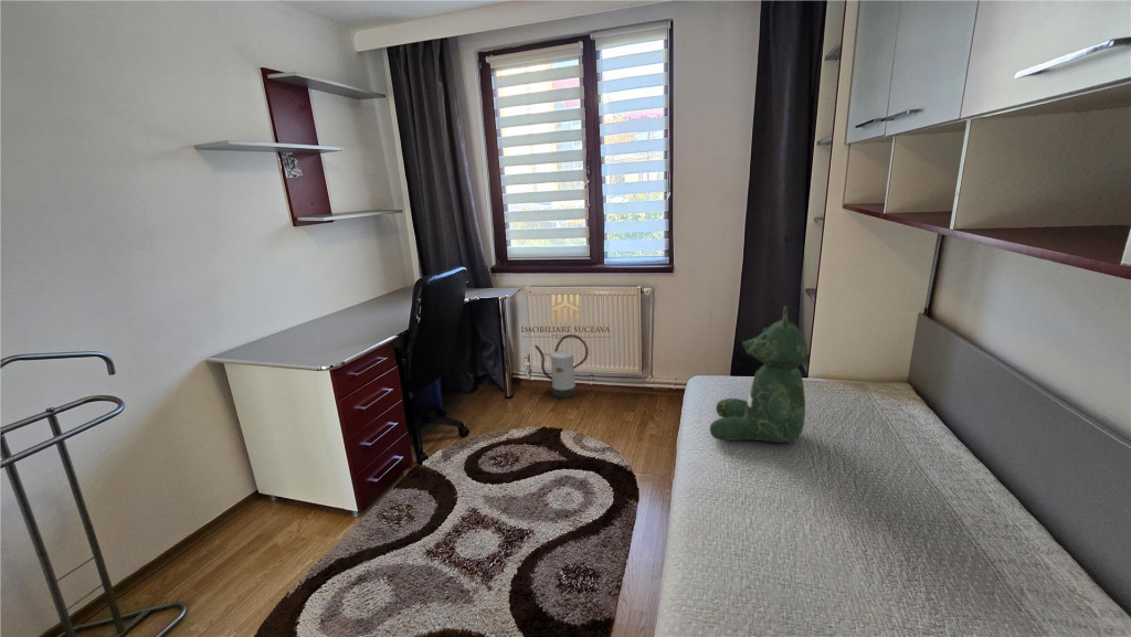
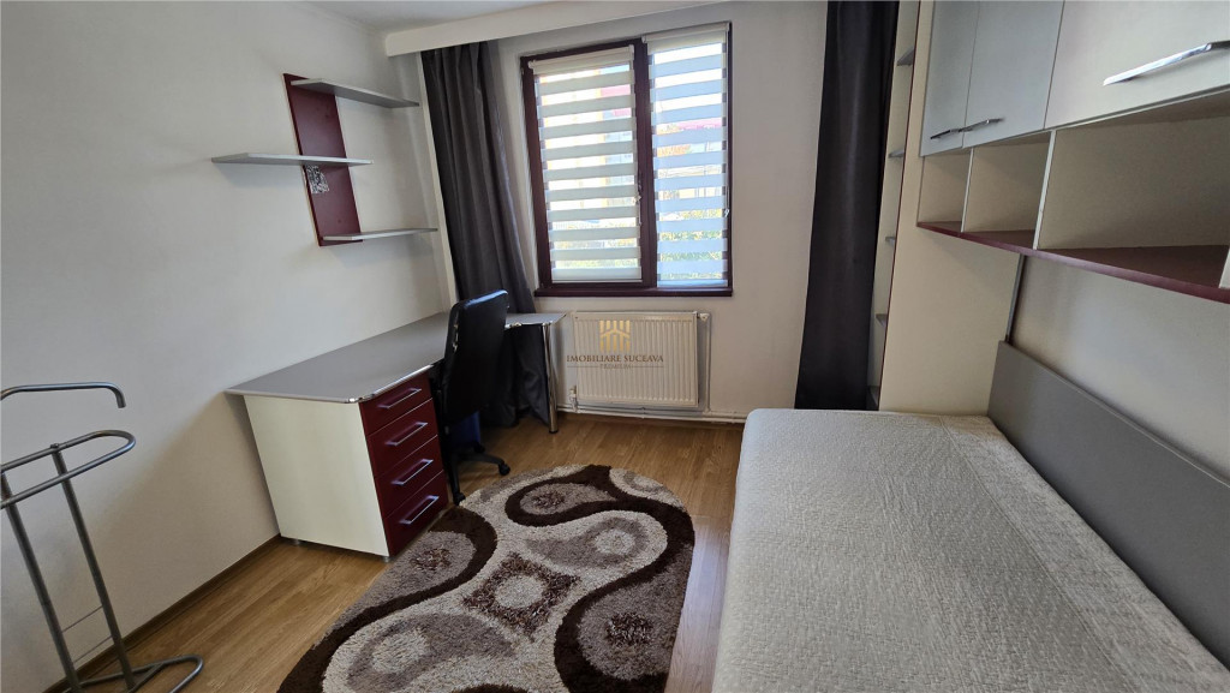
- teddy bear [709,305,808,444]
- watering can [533,333,590,399]
